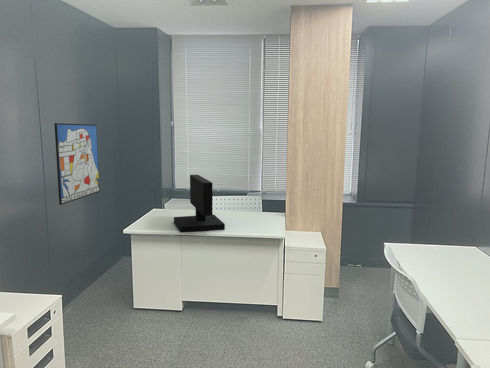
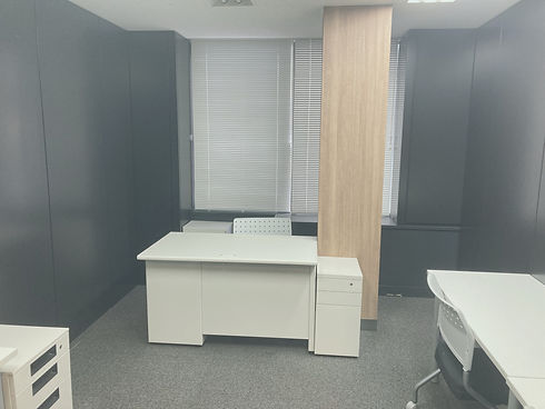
- monitor [173,174,226,233]
- wall art [54,122,101,206]
